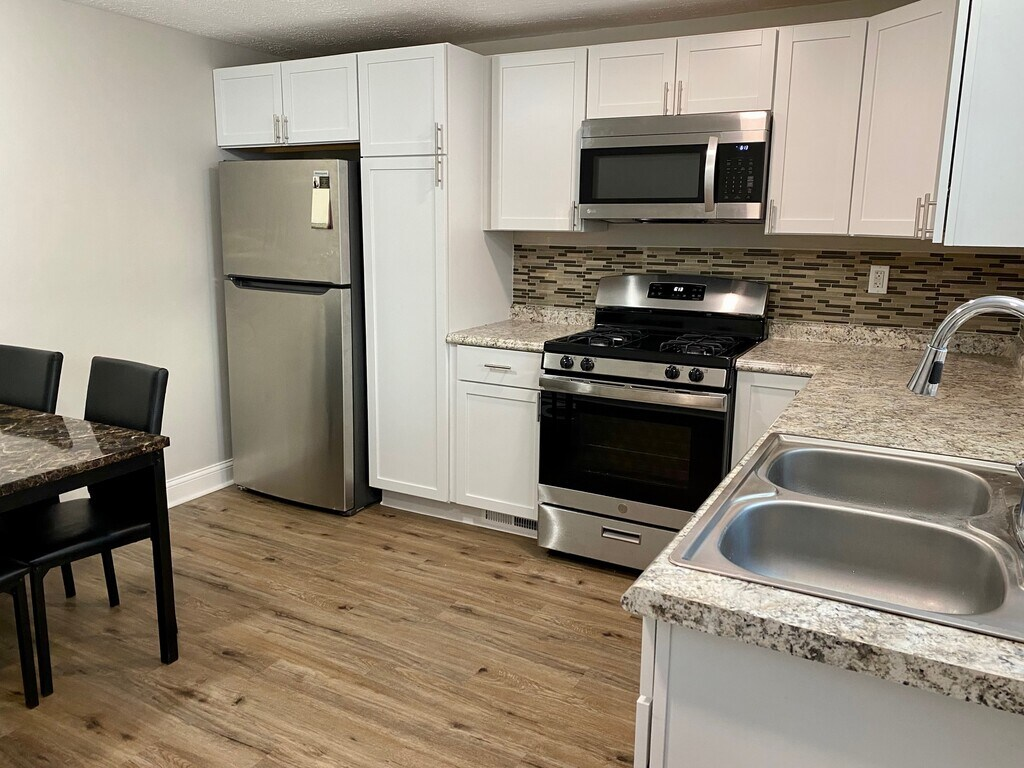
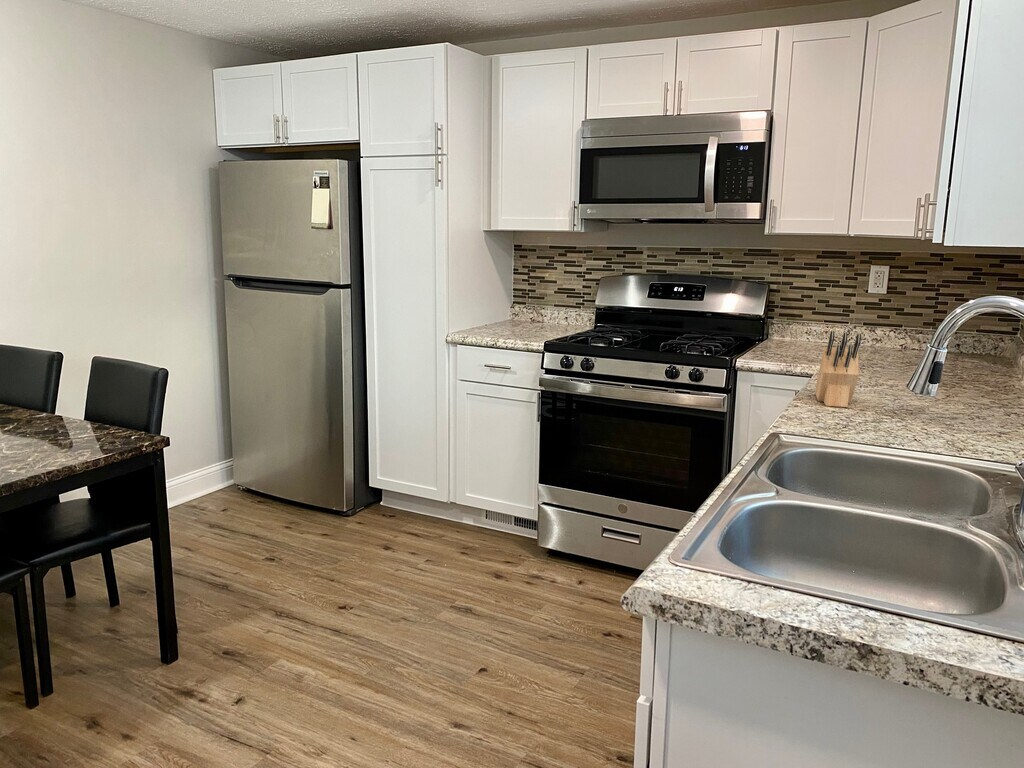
+ knife block [814,330,862,408]
